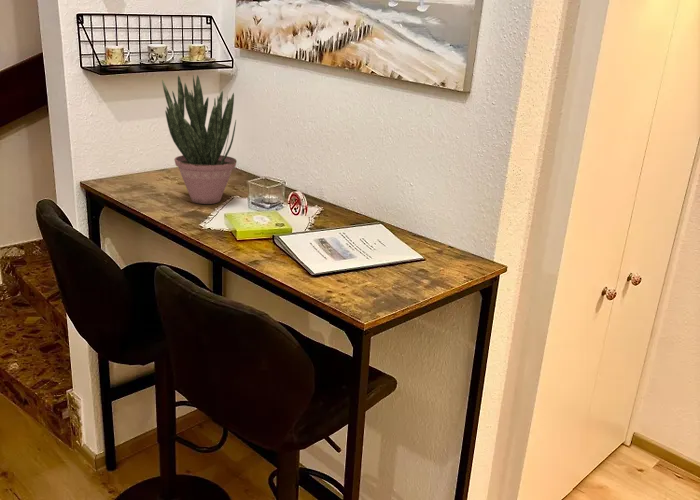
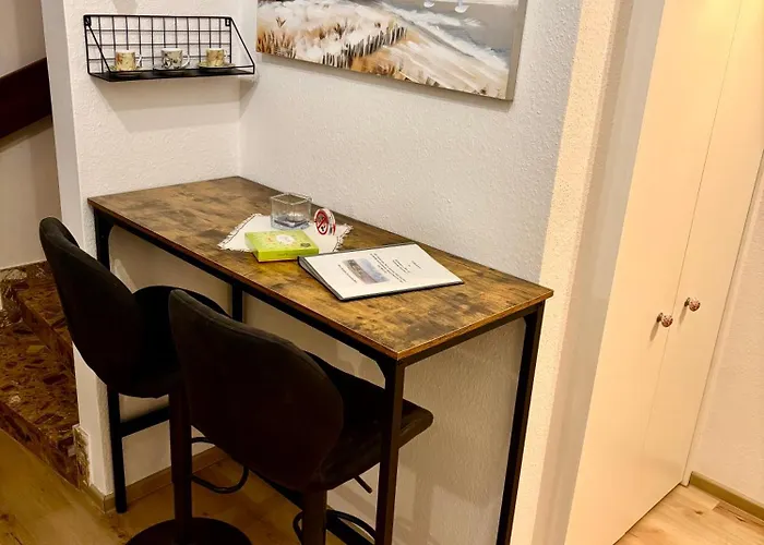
- potted plant [161,74,238,205]
